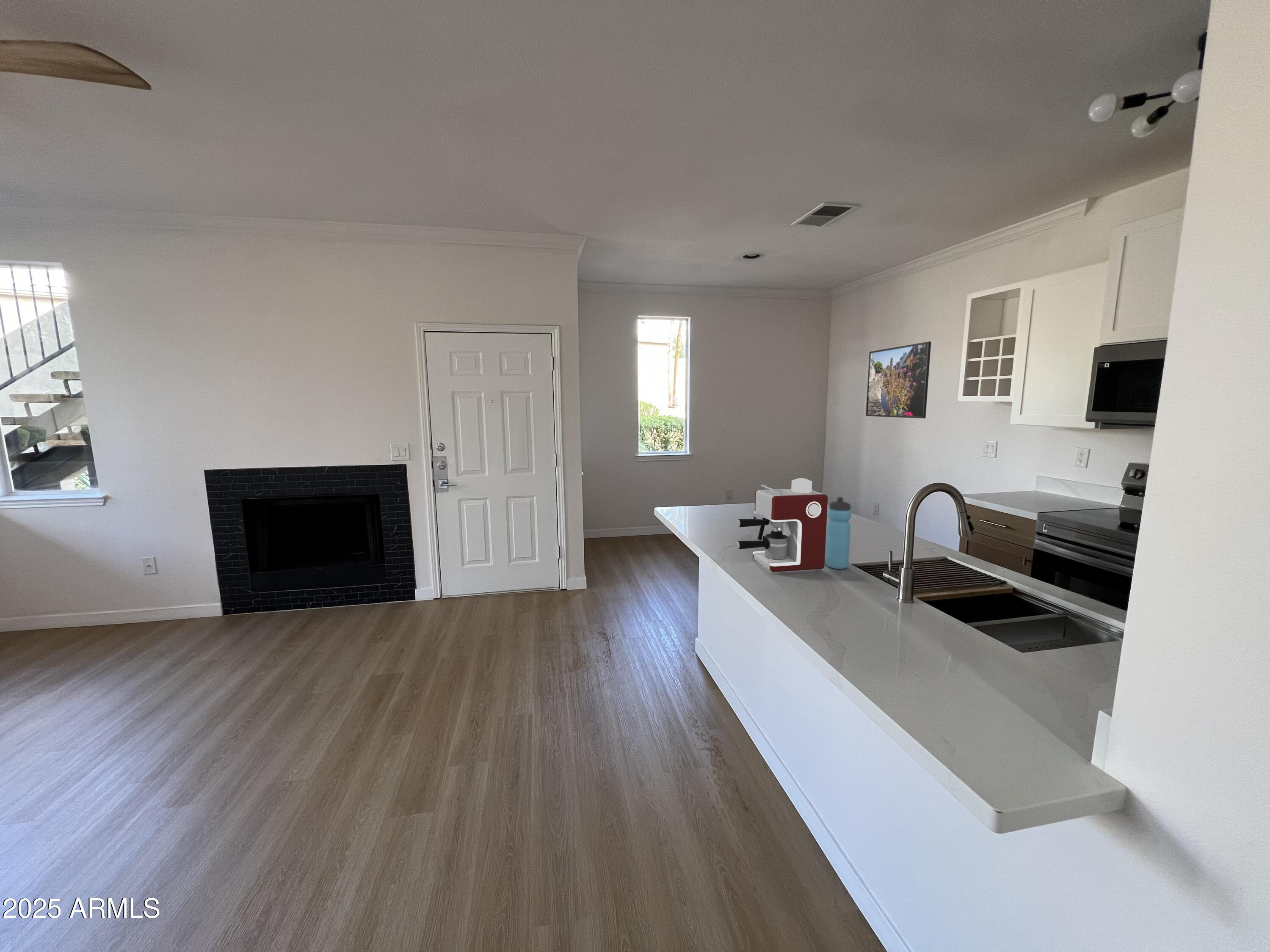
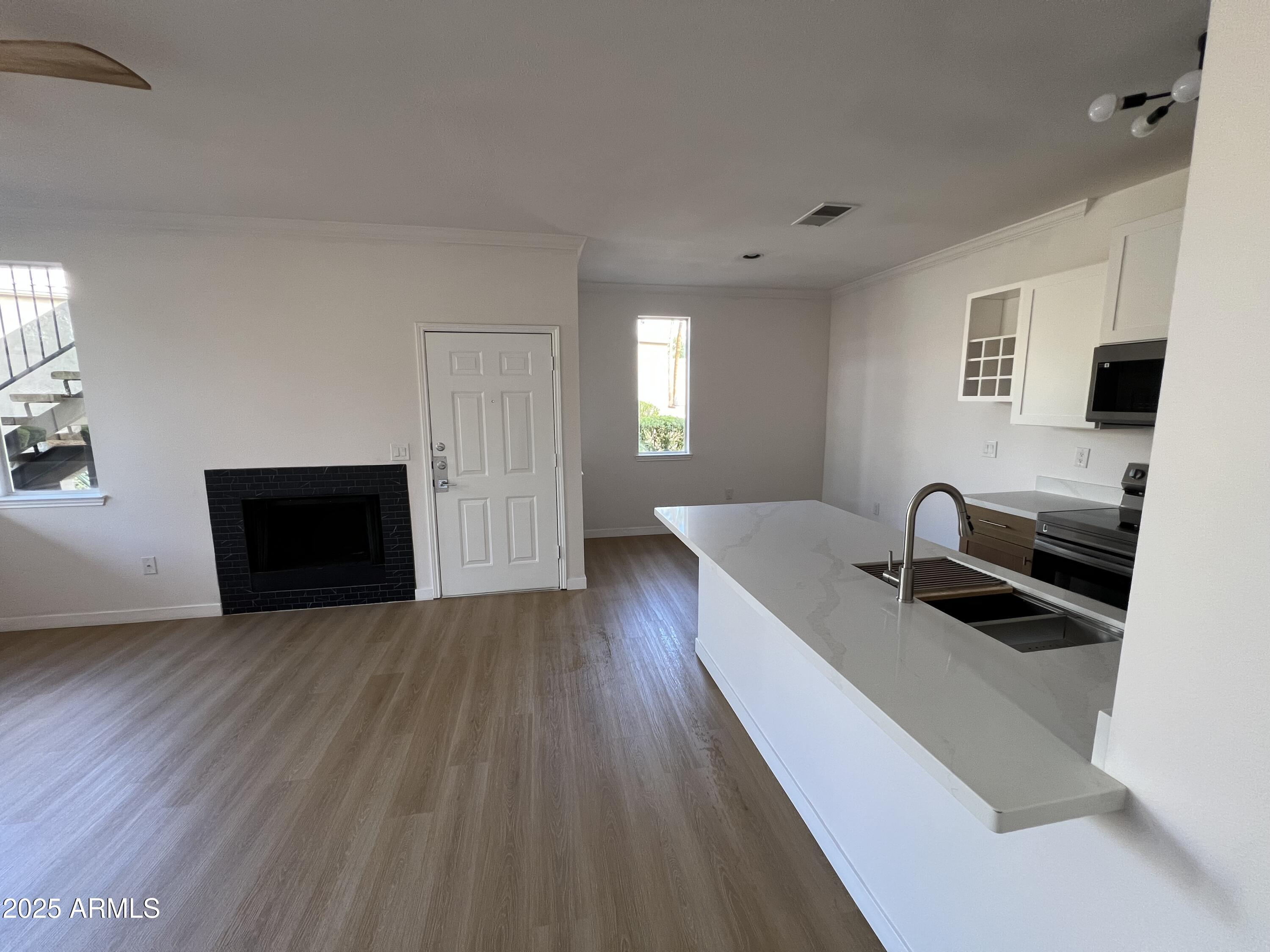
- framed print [865,341,932,419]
- water bottle [825,497,852,570]
- coffee maker [736,478,828,572]
